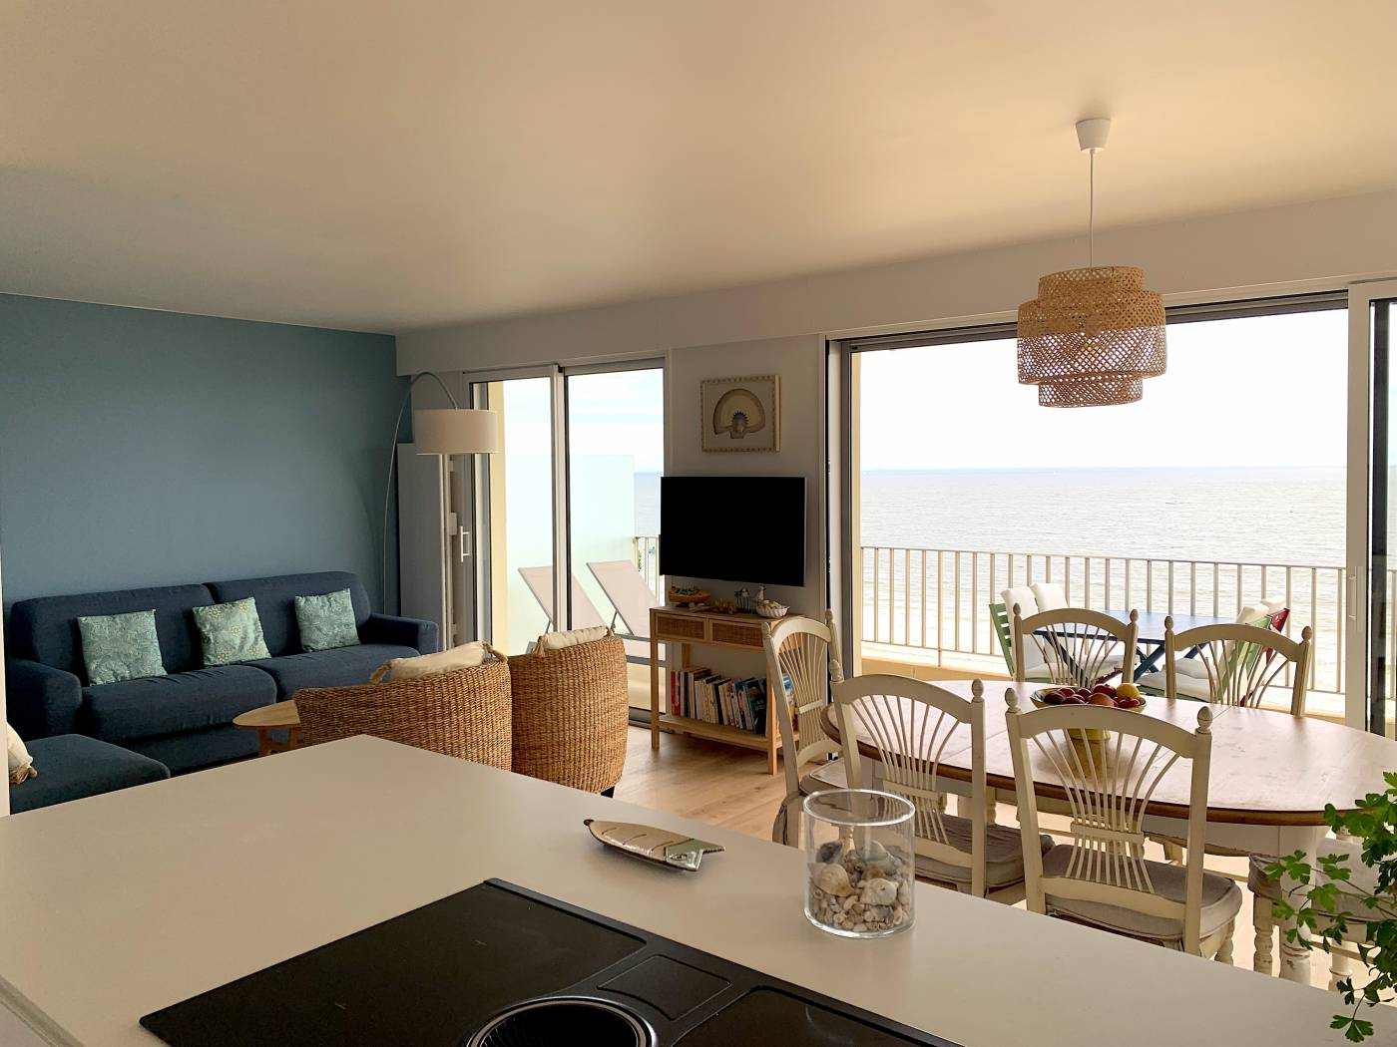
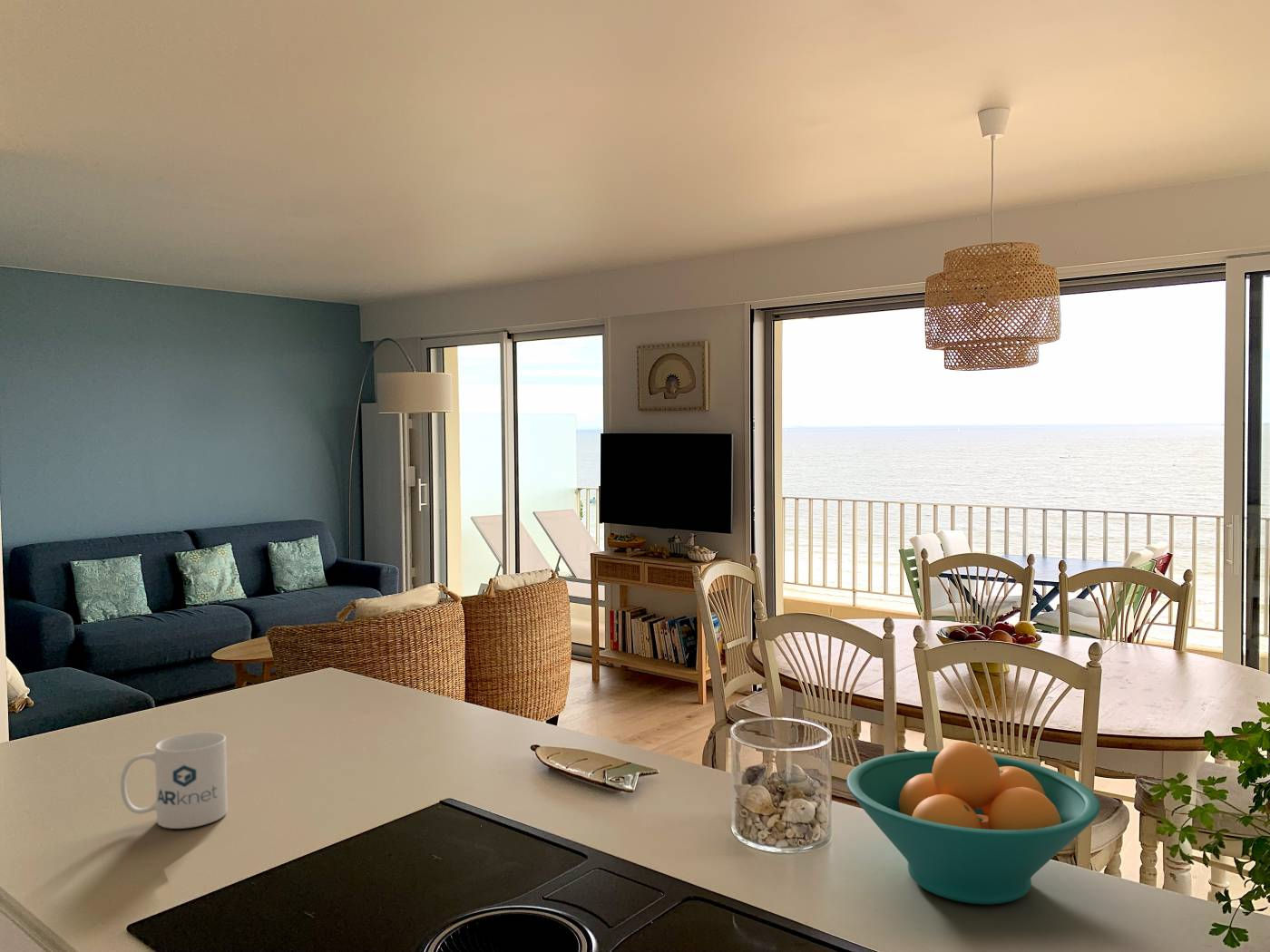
+ mug [120,732,229,830]
+ fruit bowl [845,741,1101,905]
